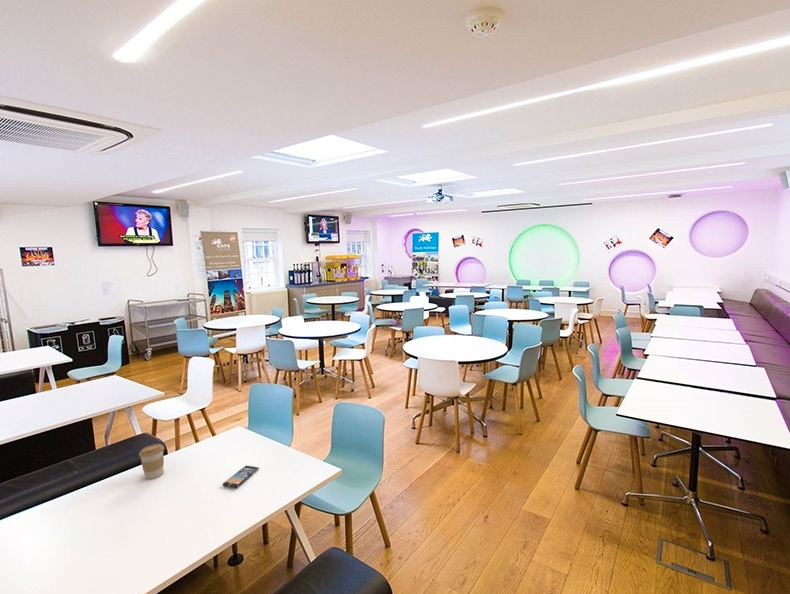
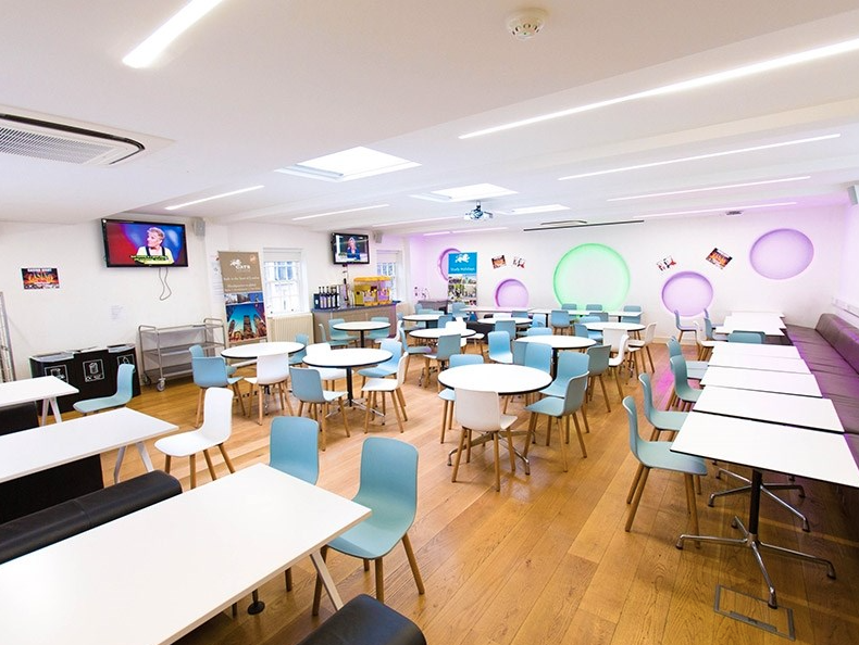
- coffee cup [138,443,165,480]
- smartphone [222,465,260,489]
